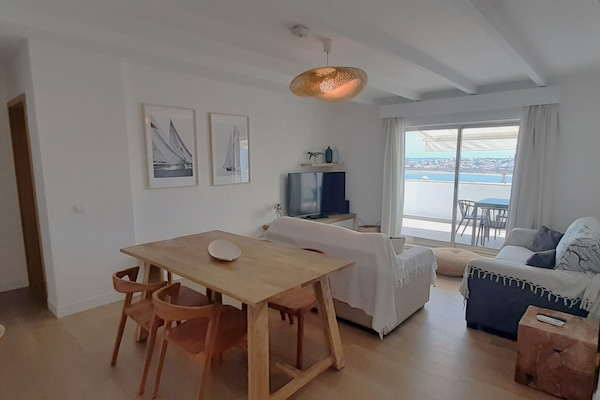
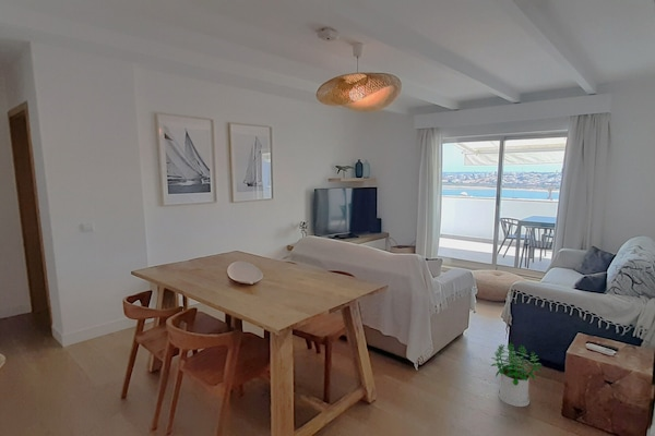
+ potted plant [490,341,543,408]
